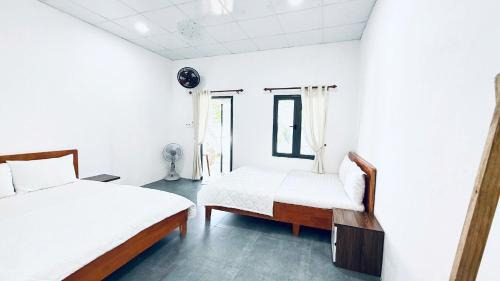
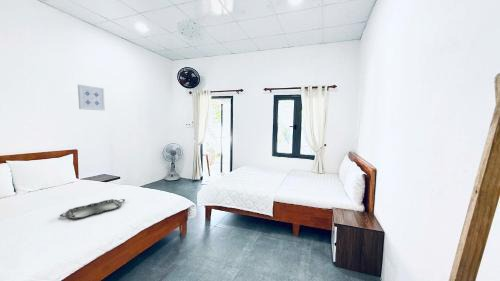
+ wall art [77,84,106,112]
+ serving tray [59,198,126,220]
